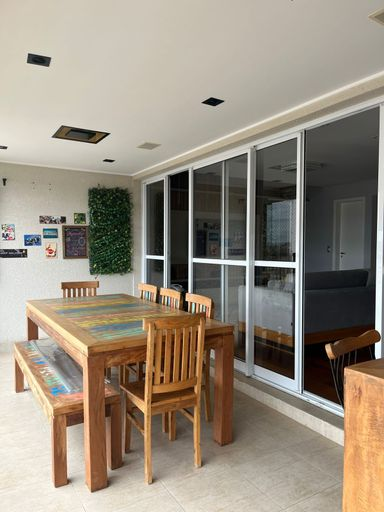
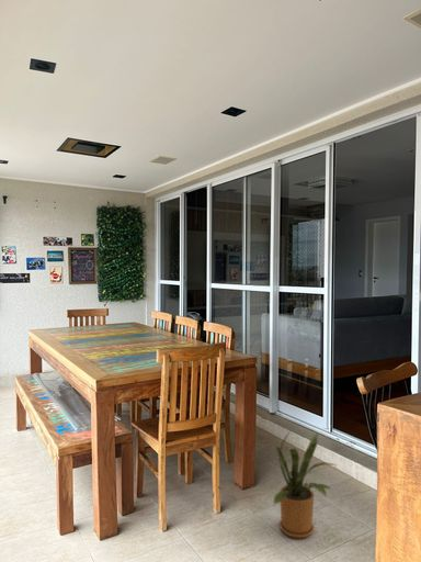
+ house plant [272,430,338,539]
